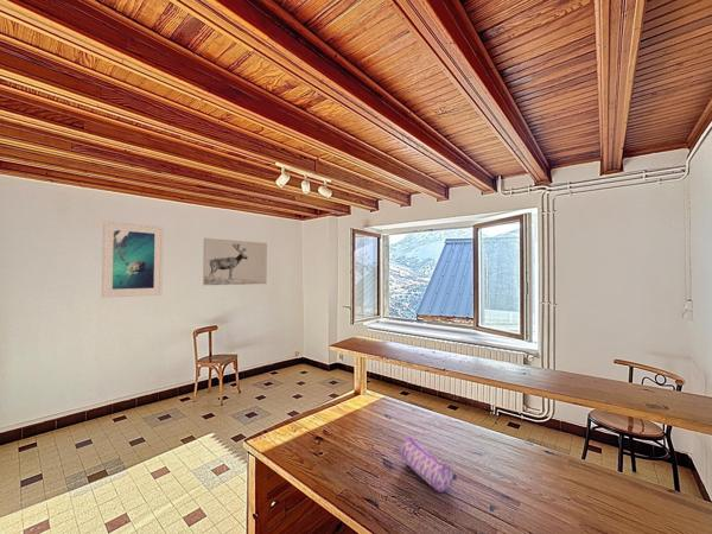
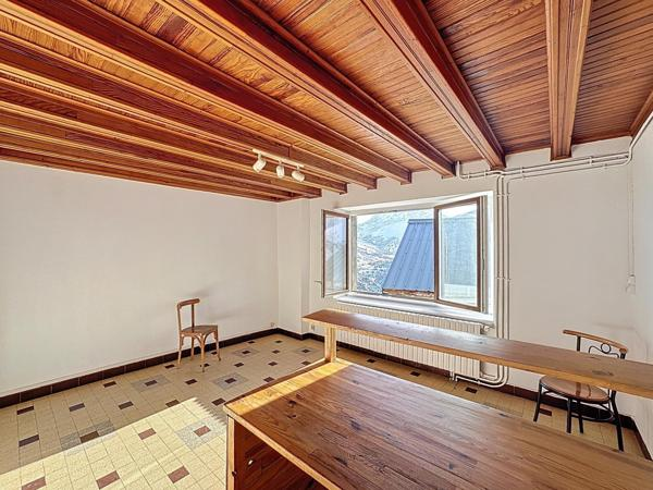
- pencil case [399,436,458,494]
- wall art [202,237,268,286]
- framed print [101,221,165,299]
